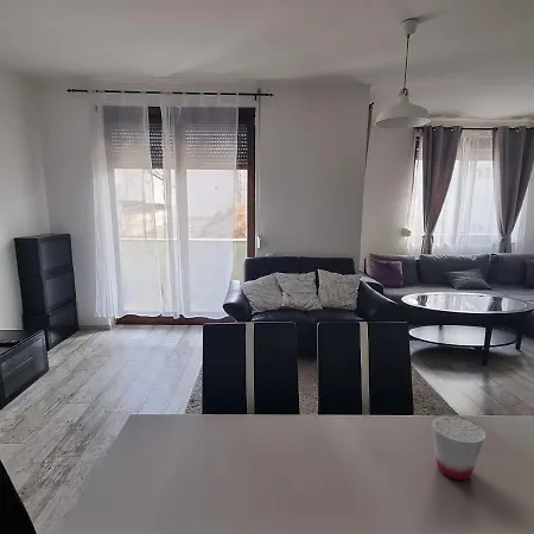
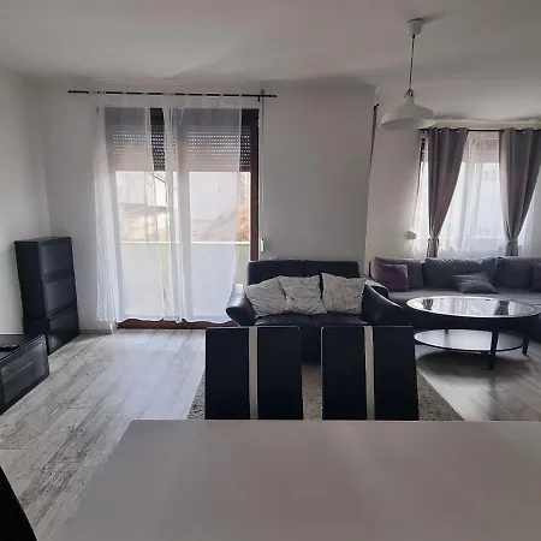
- cup [430,413,487,482]
